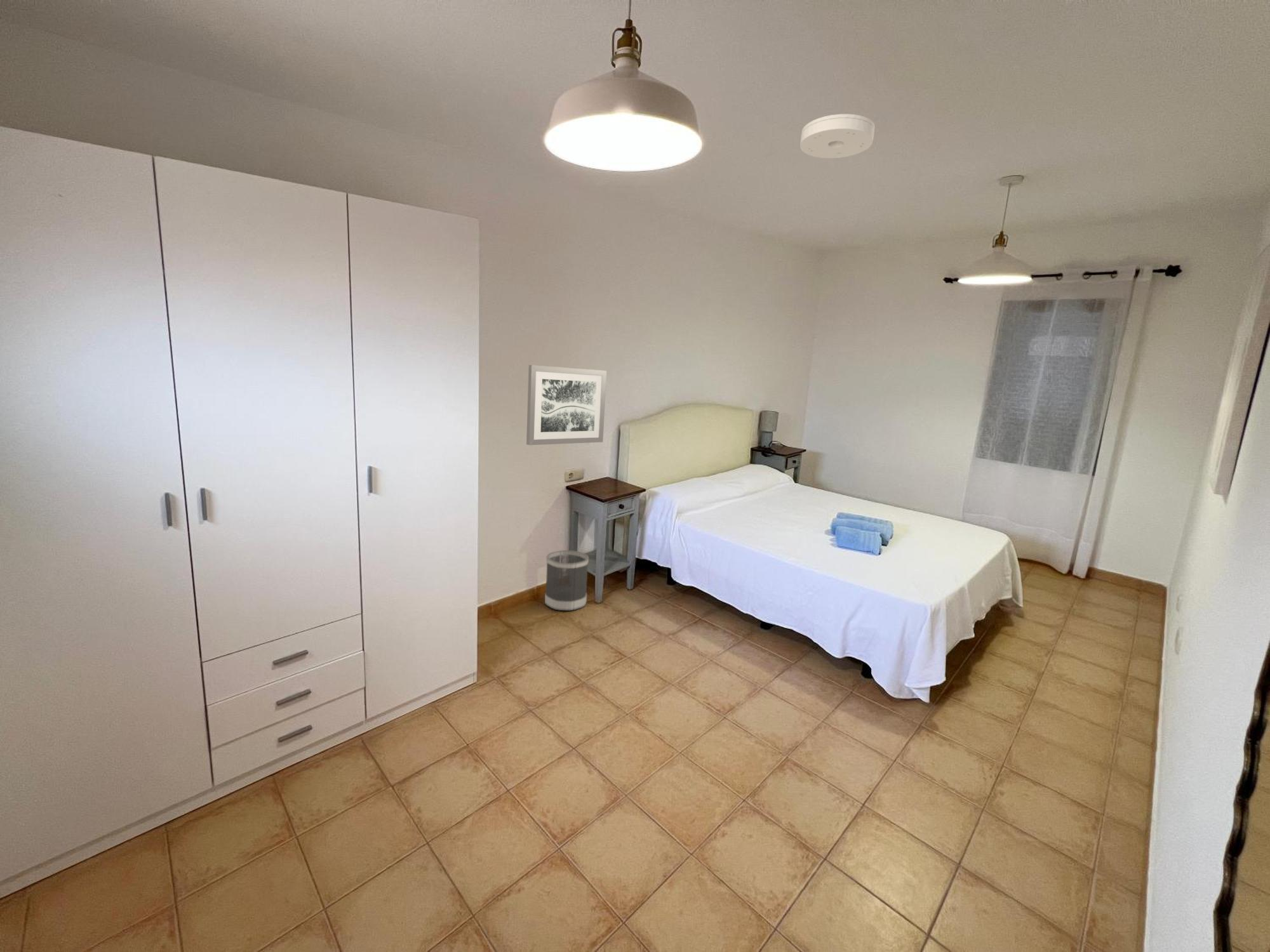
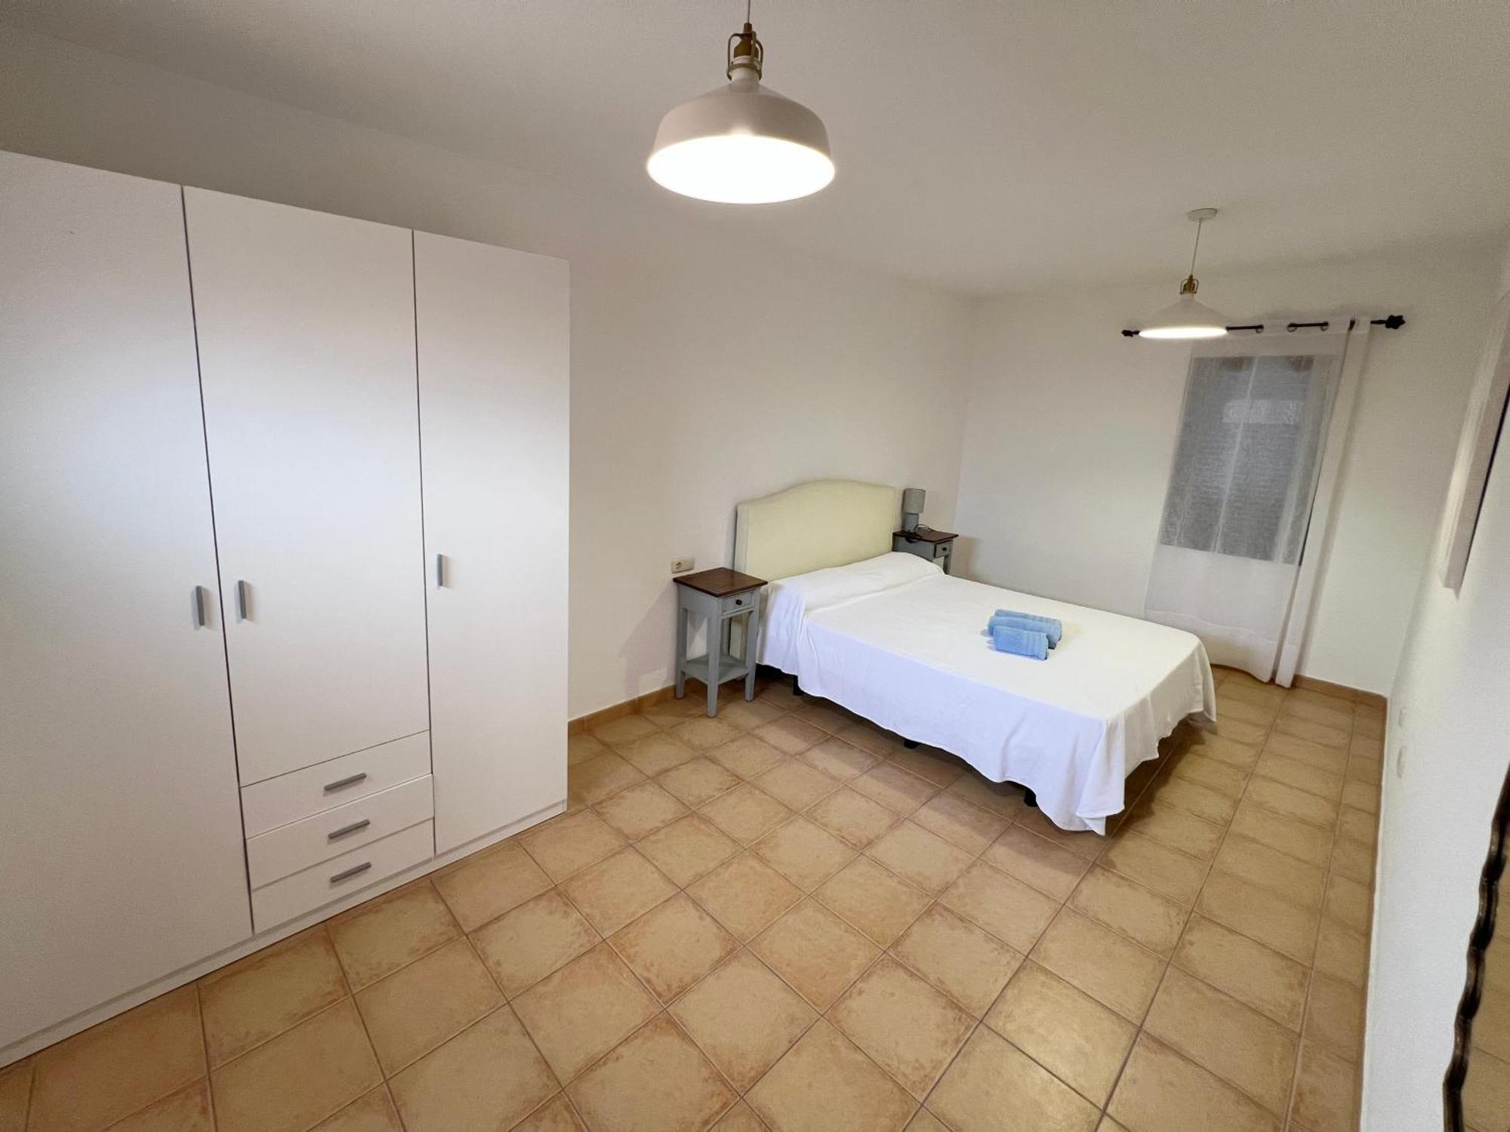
- wall art [526,364,607,446]
- wastebasket [544,550,589,611]
- smoke detector [799,114,876,159]
